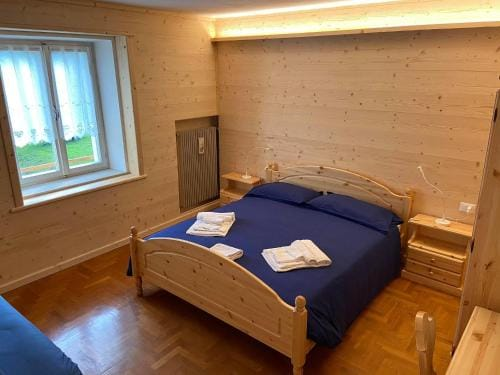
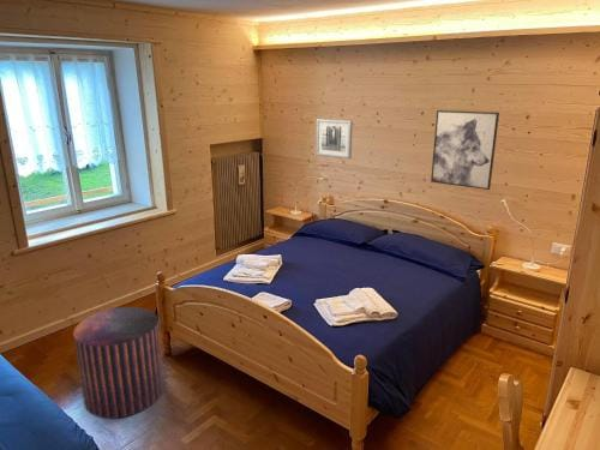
+ wall art [314,118,354,160]
+ stool [72,306,166,420]
+ wall art [430,109,500,191]
